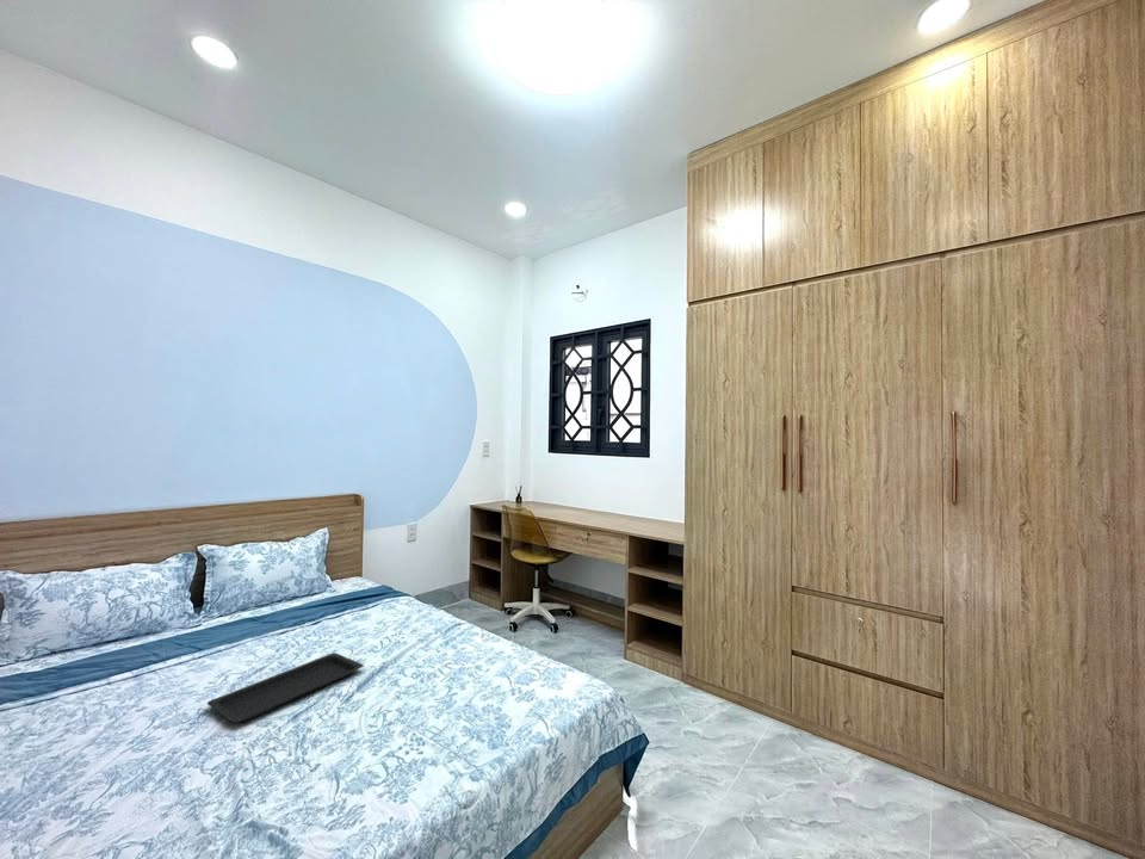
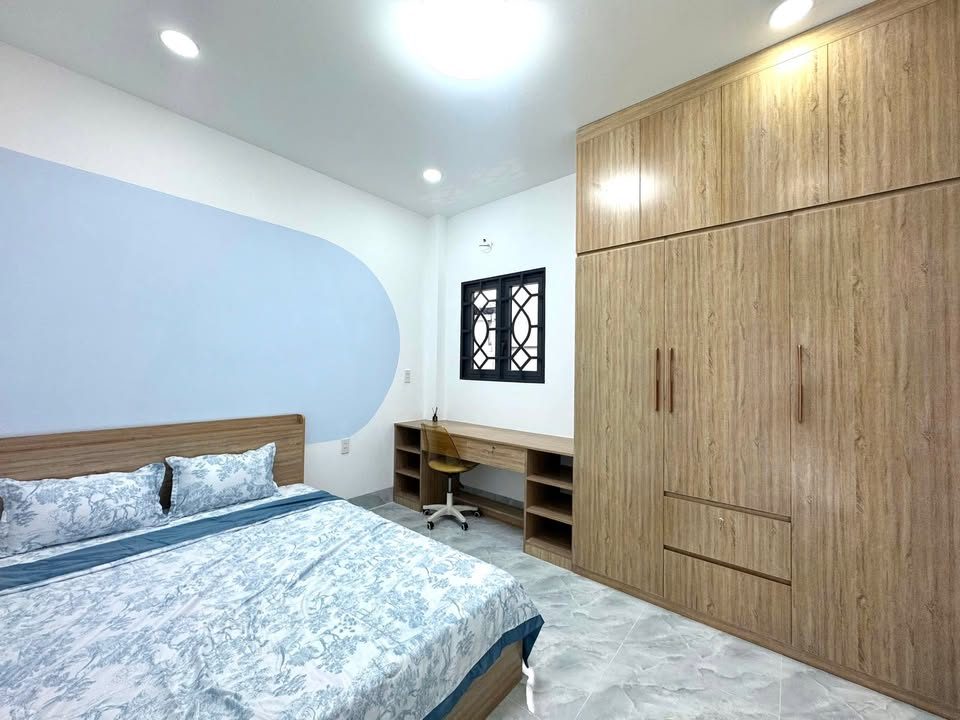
- serving tray [206,651,365,723]
